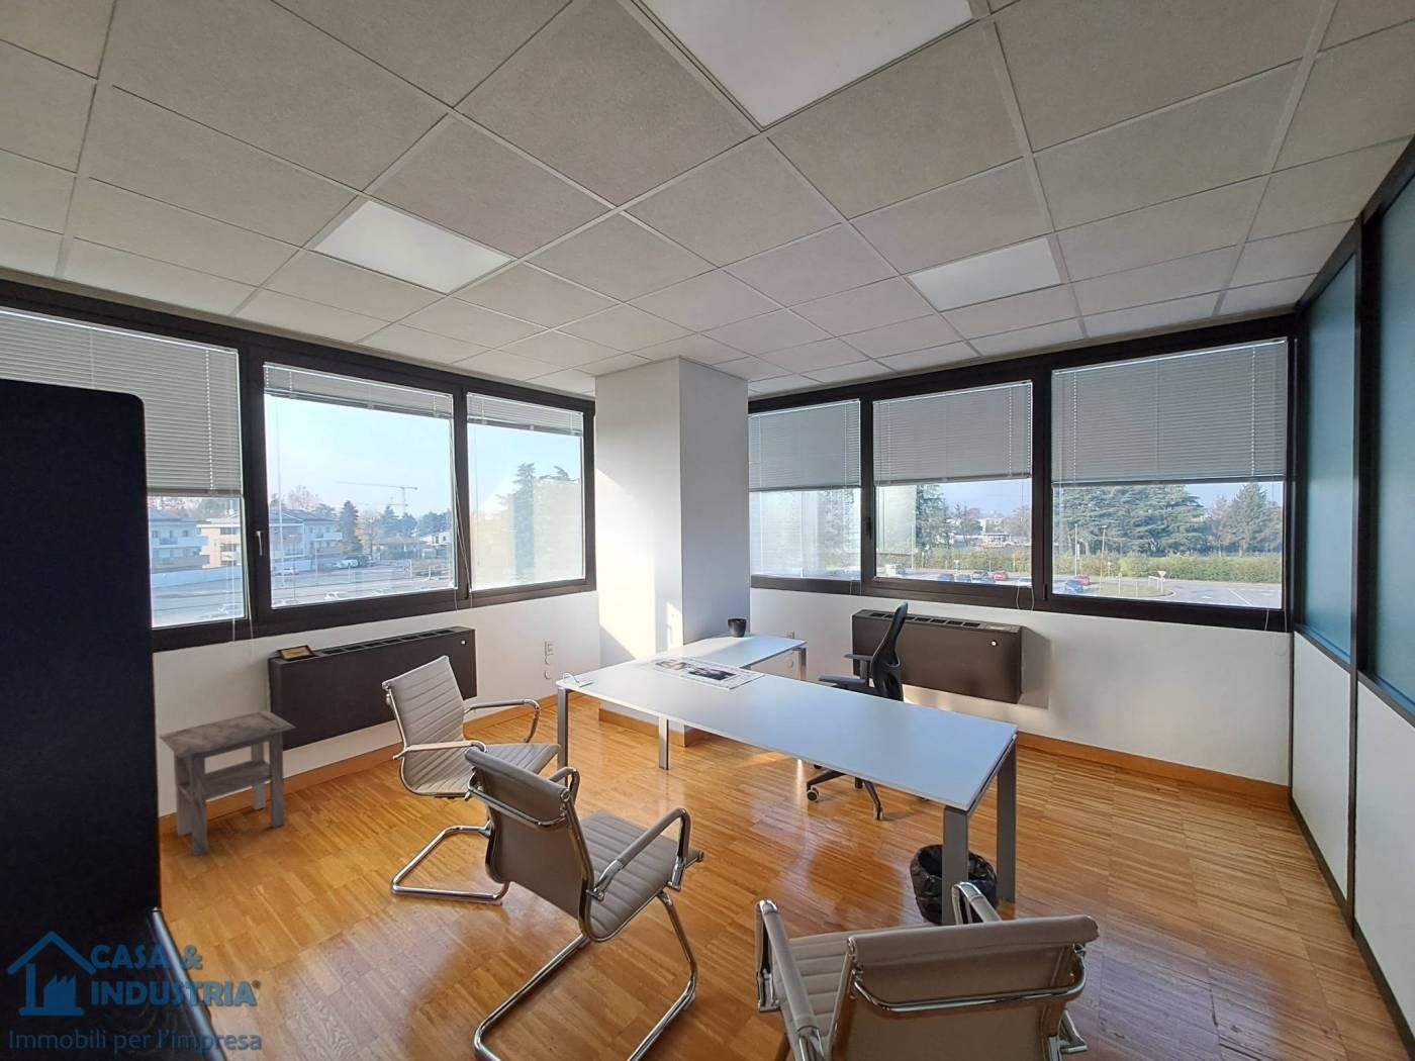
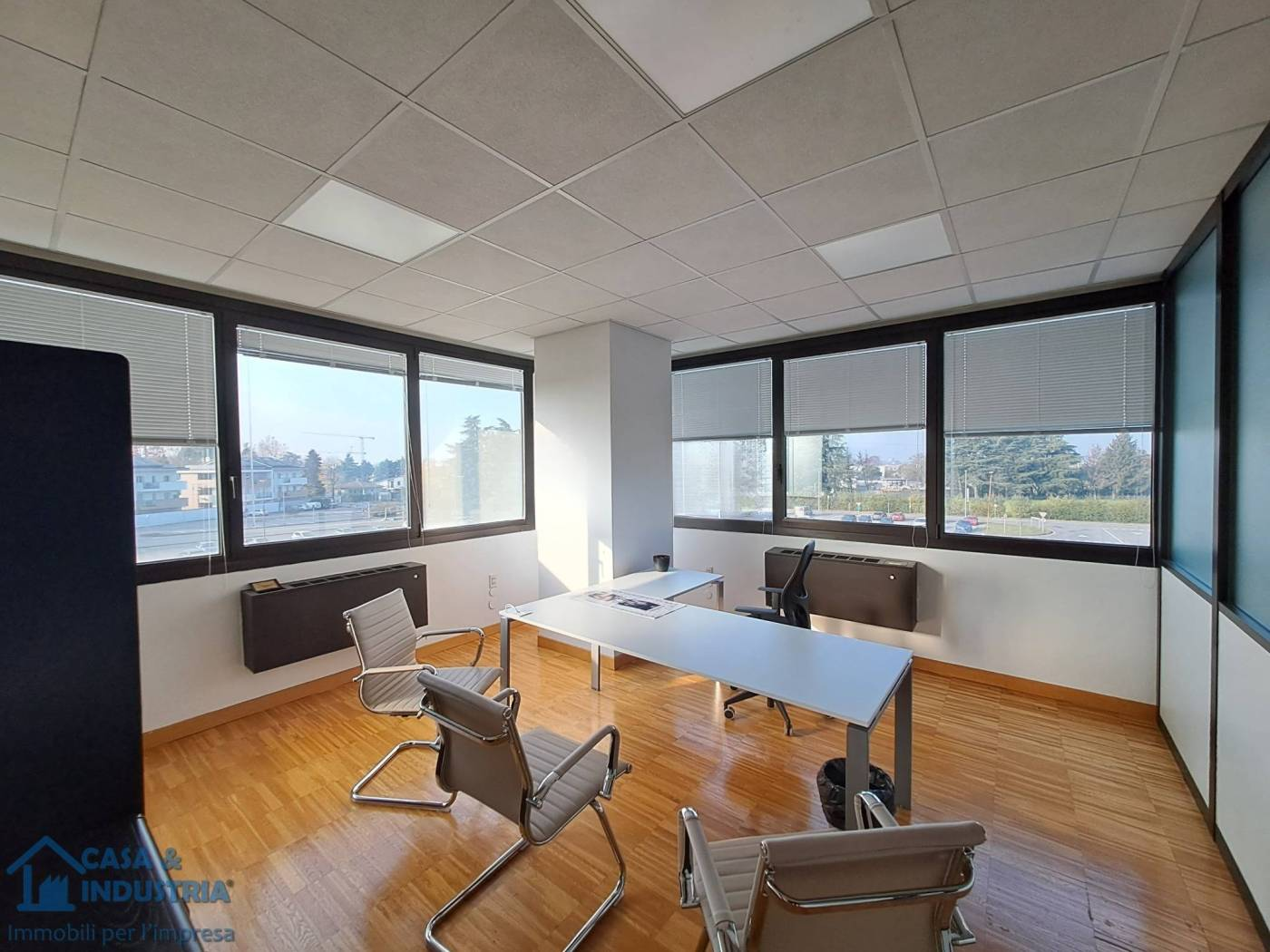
- side table [158,709,297,858]
